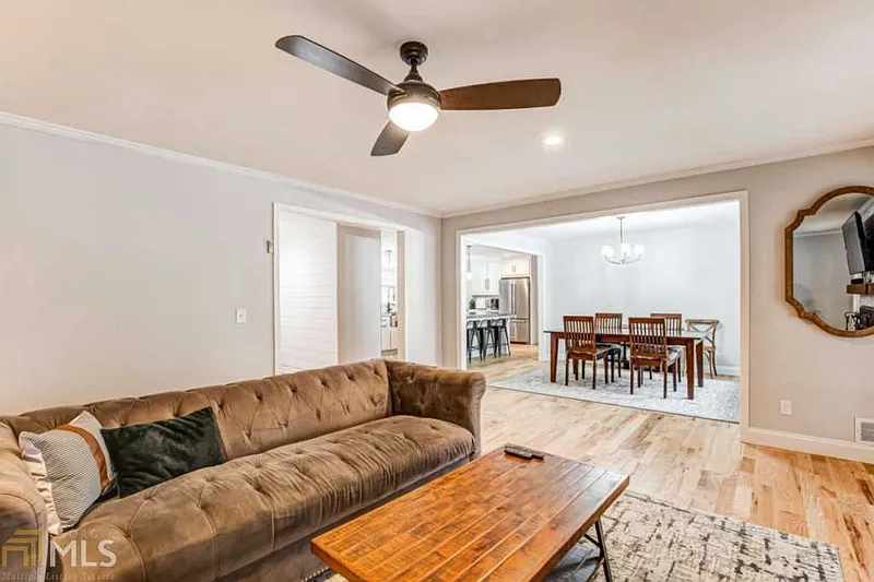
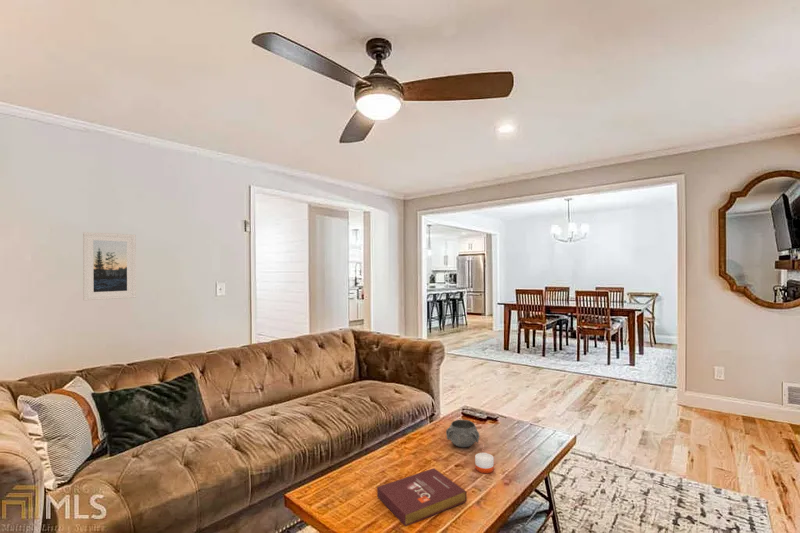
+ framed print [82,231,137,301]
+ book [376,467,468,527]
+ decorative bowl [445,419,481,448]
+ candle [474,452,495,474]
